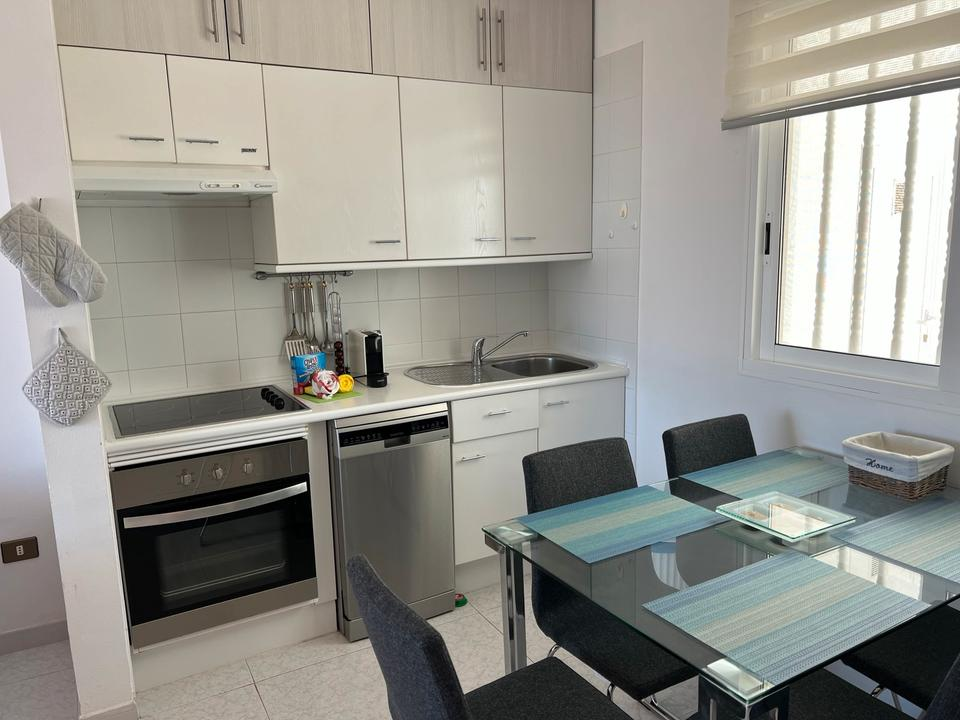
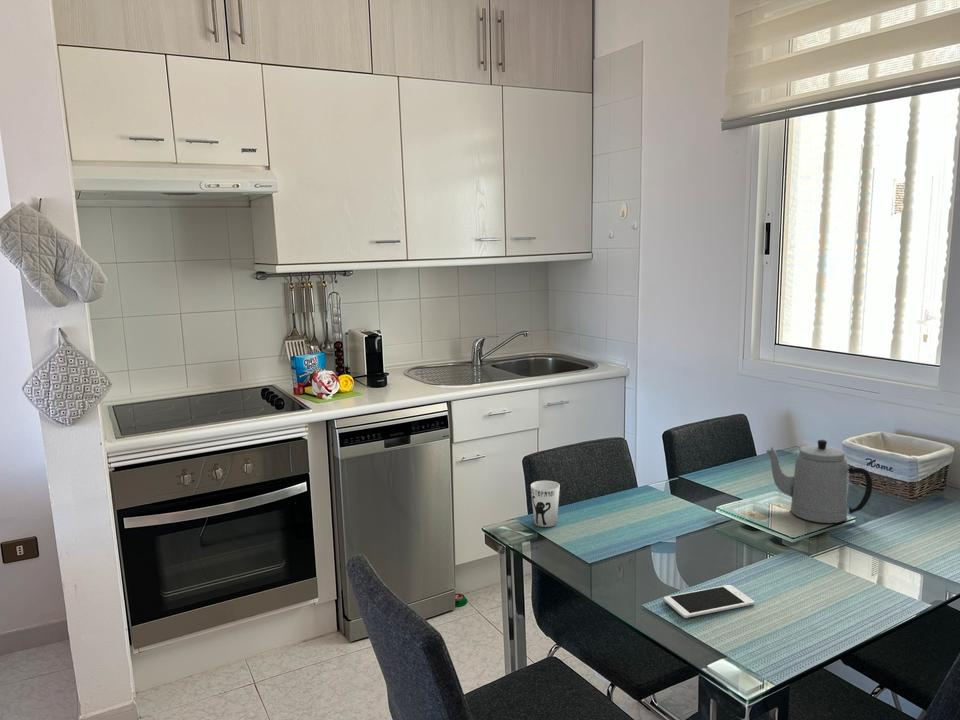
+ teapot [765,439,874,524]
+ cup [530,480,561,528]
+ cell phone [663,584,755,619]
